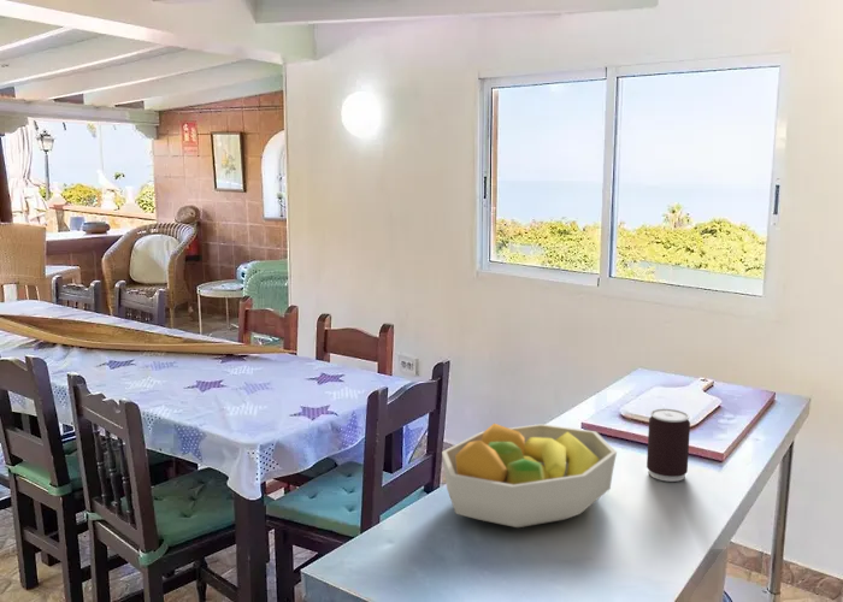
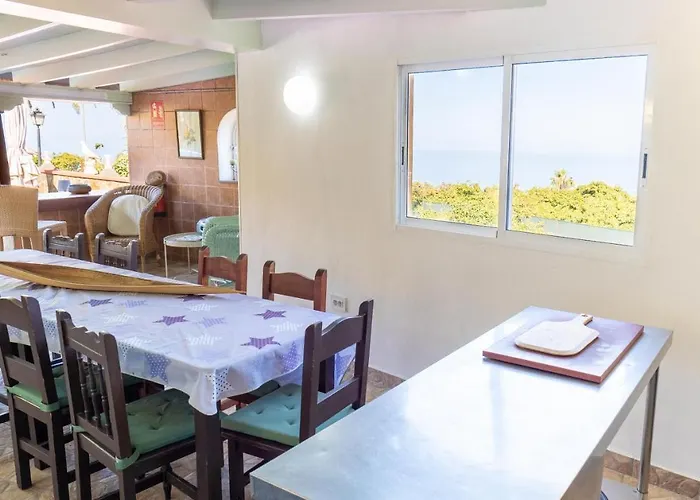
- beverage can [645,408,691,483]
- fruit bowl [441,423,618,529]
